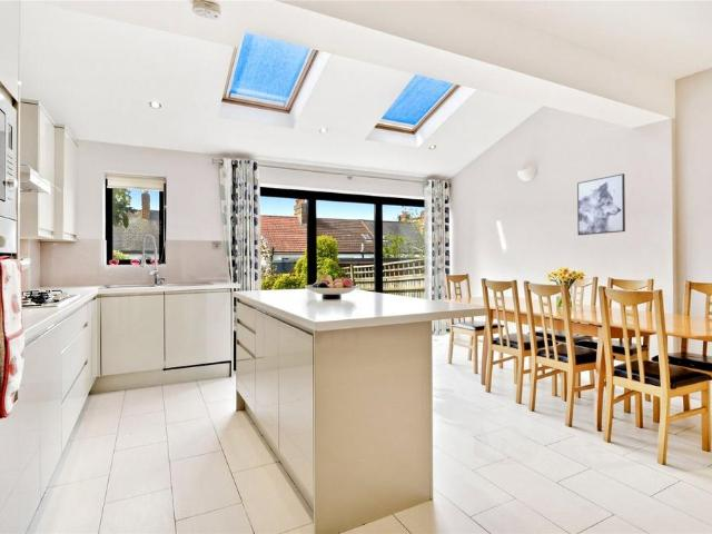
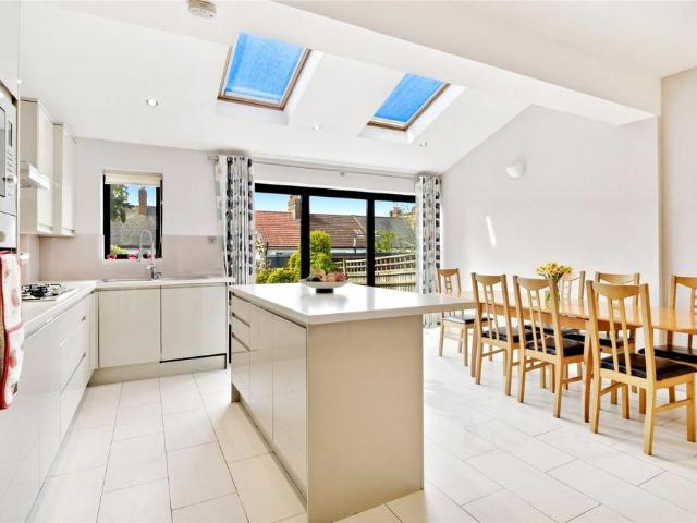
- wall art [576,172,626,236]
